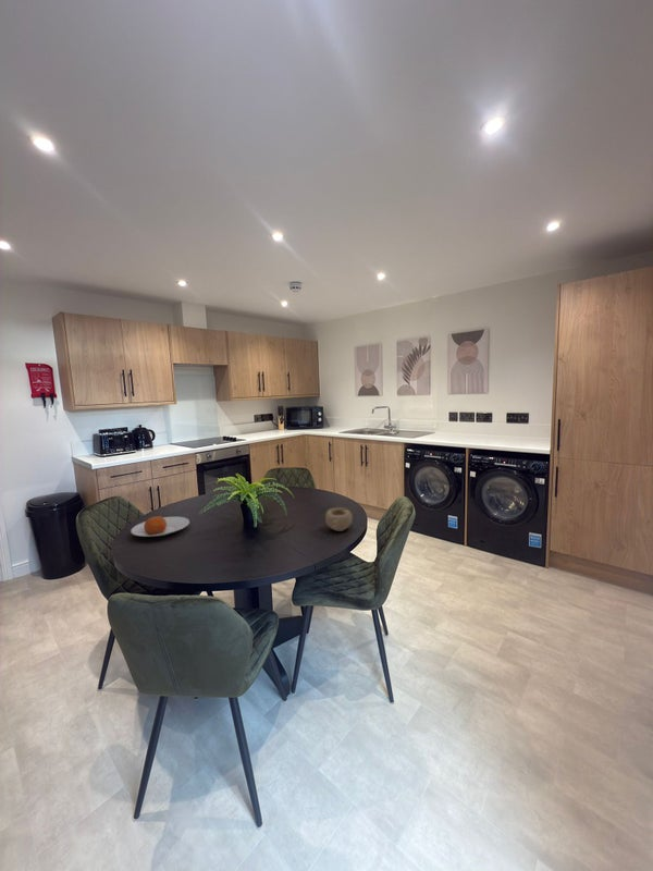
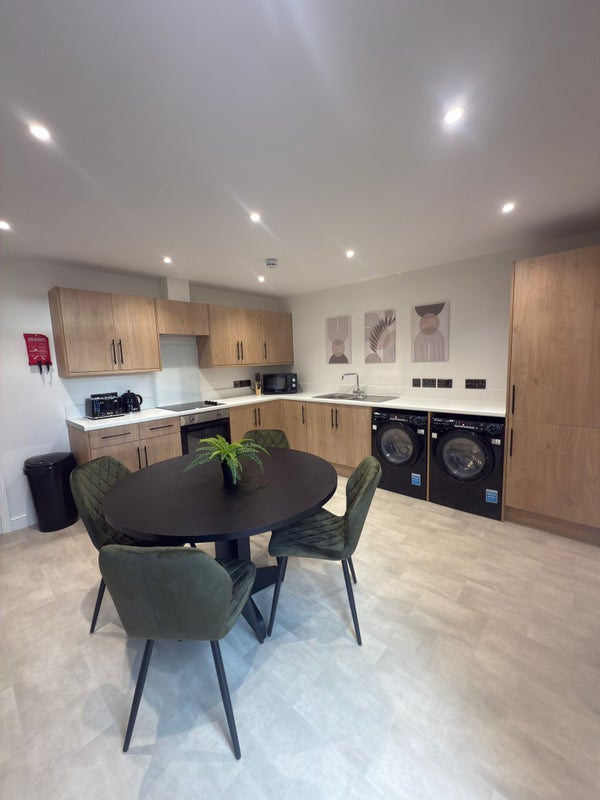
- plate [130,515,190,538]
- bowl [324,506,354,532]
